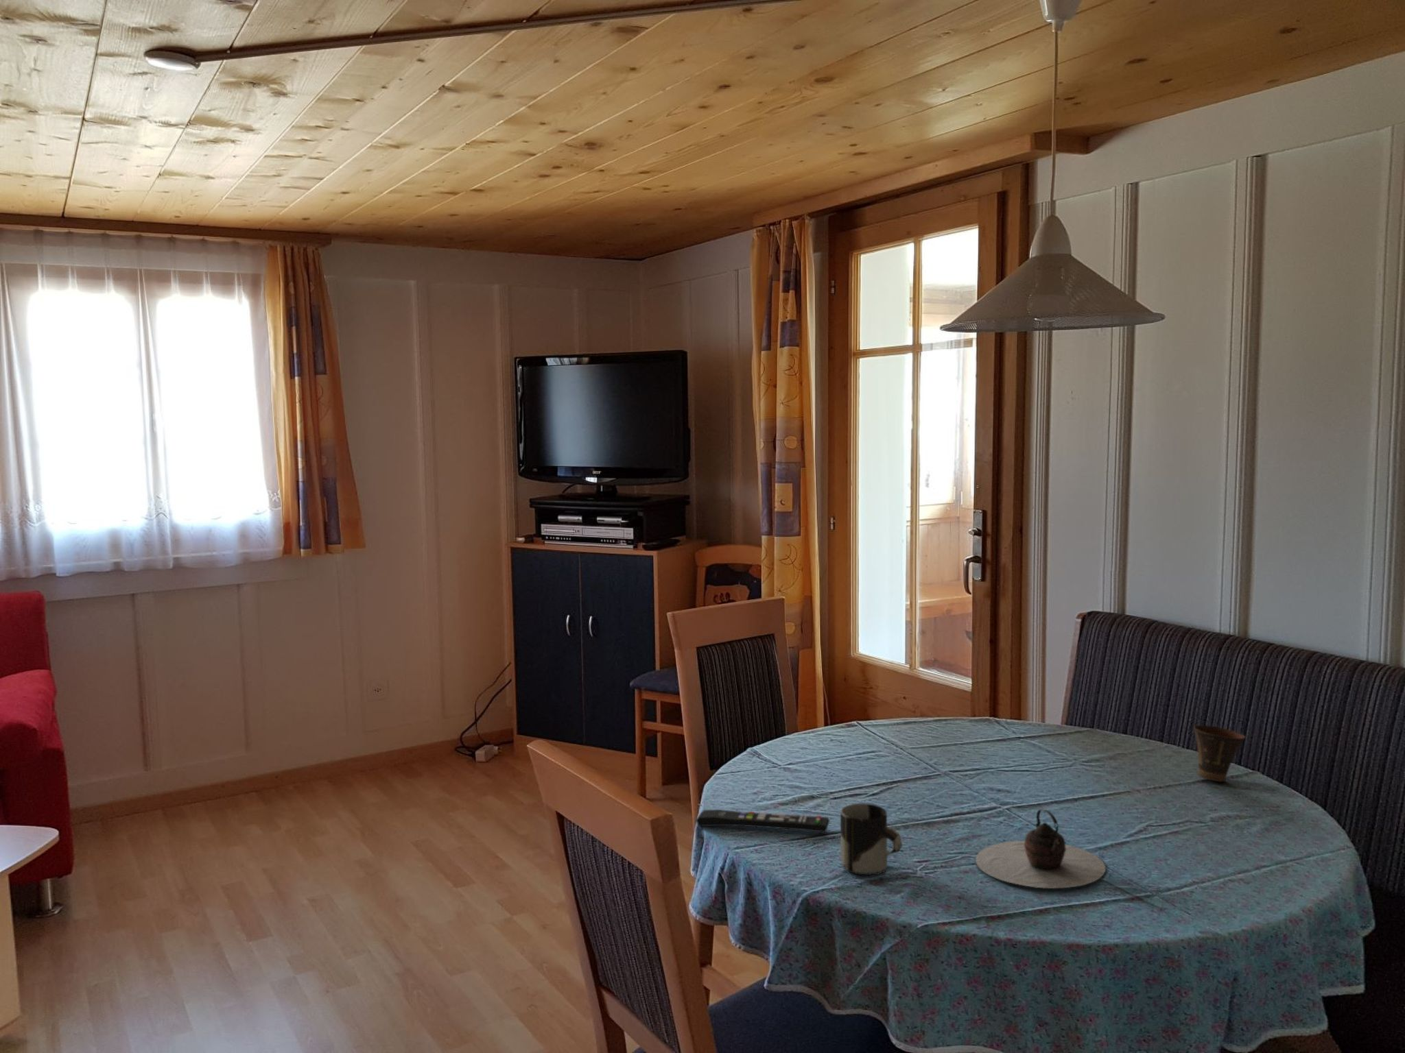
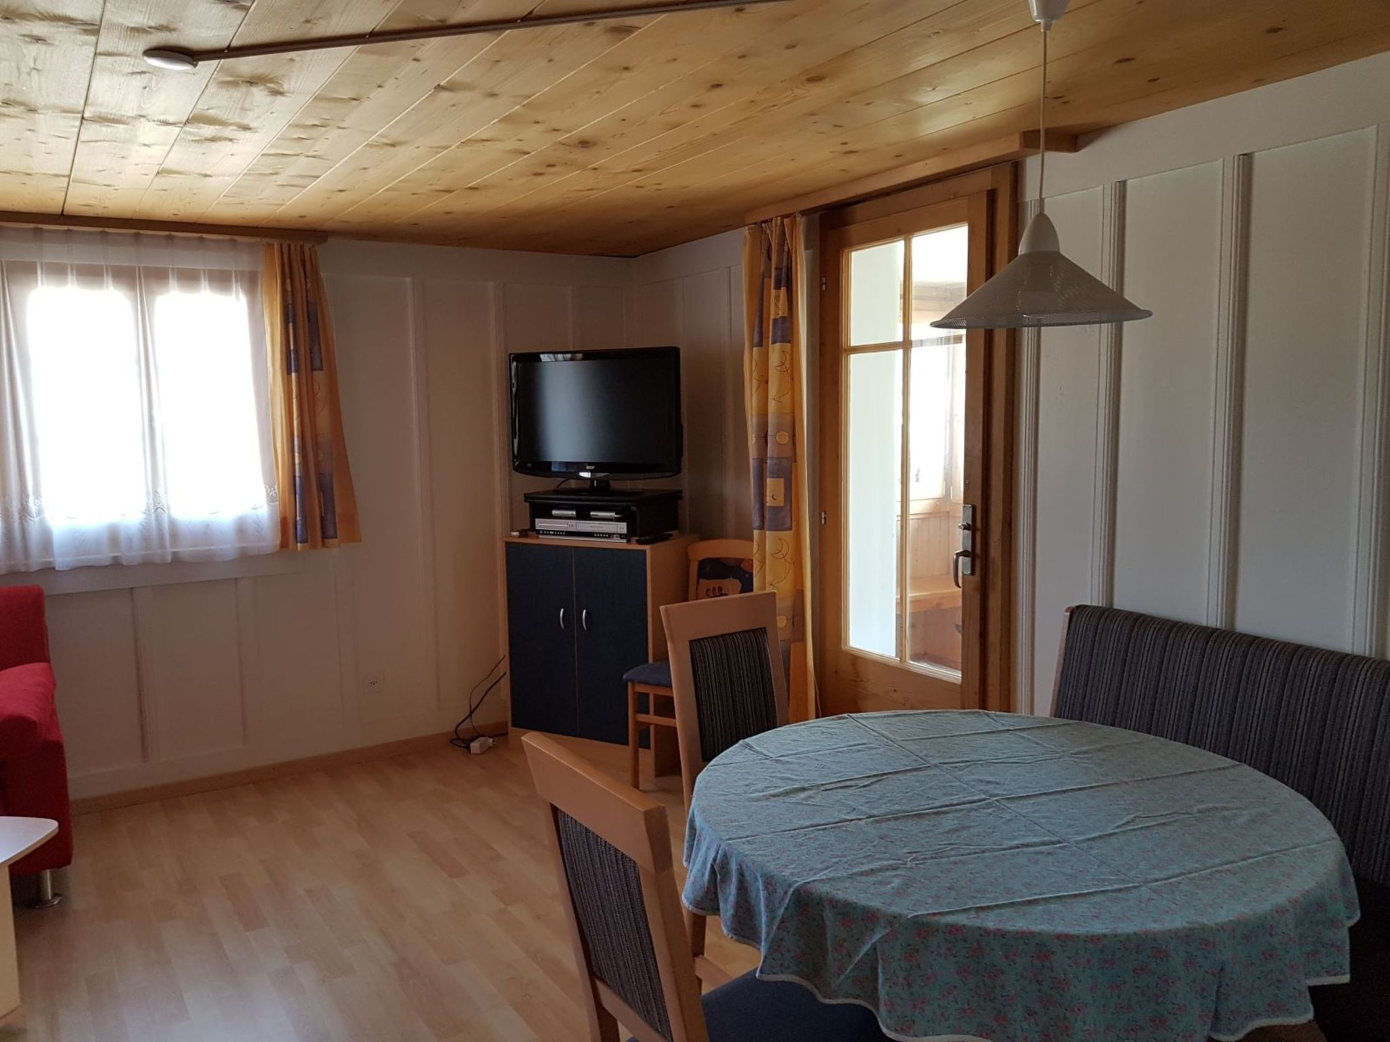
- remote control [695,809,830,833]
- cup [1193,724,1246,782]
- cup [840,803,903,876]
- teapot [975,809,1106,889]
